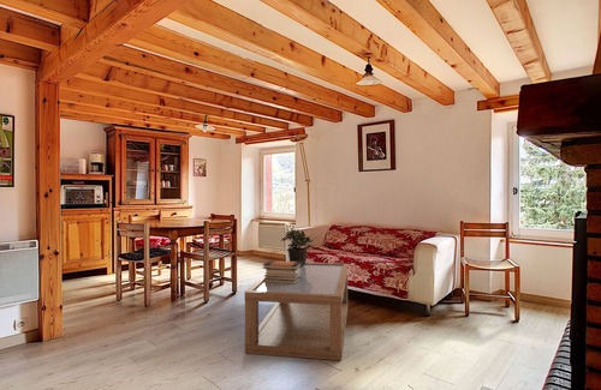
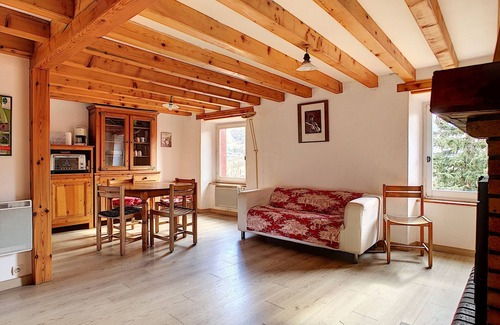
- book stack [262,259,302,284]
- potted plant [280,227,315,266]
- coffee table [244,262,349,361]
